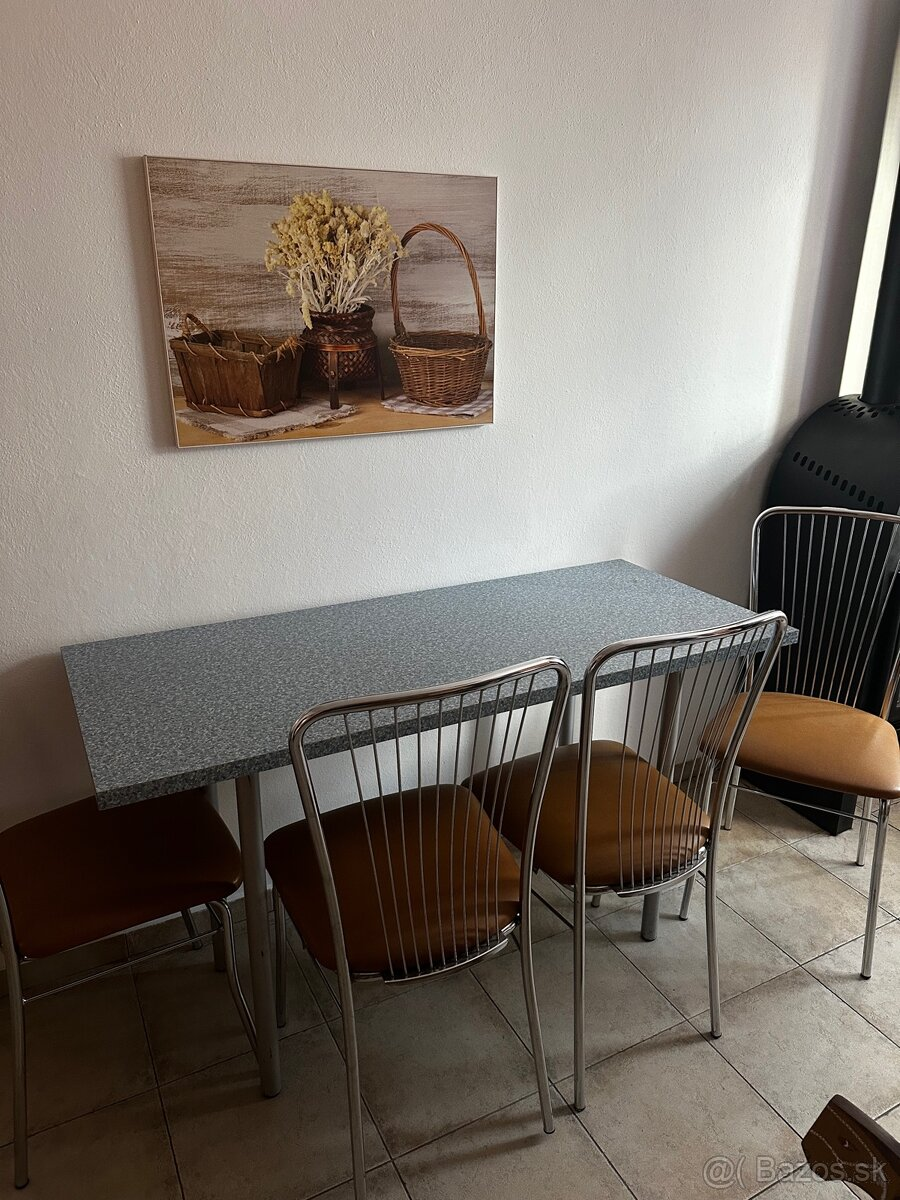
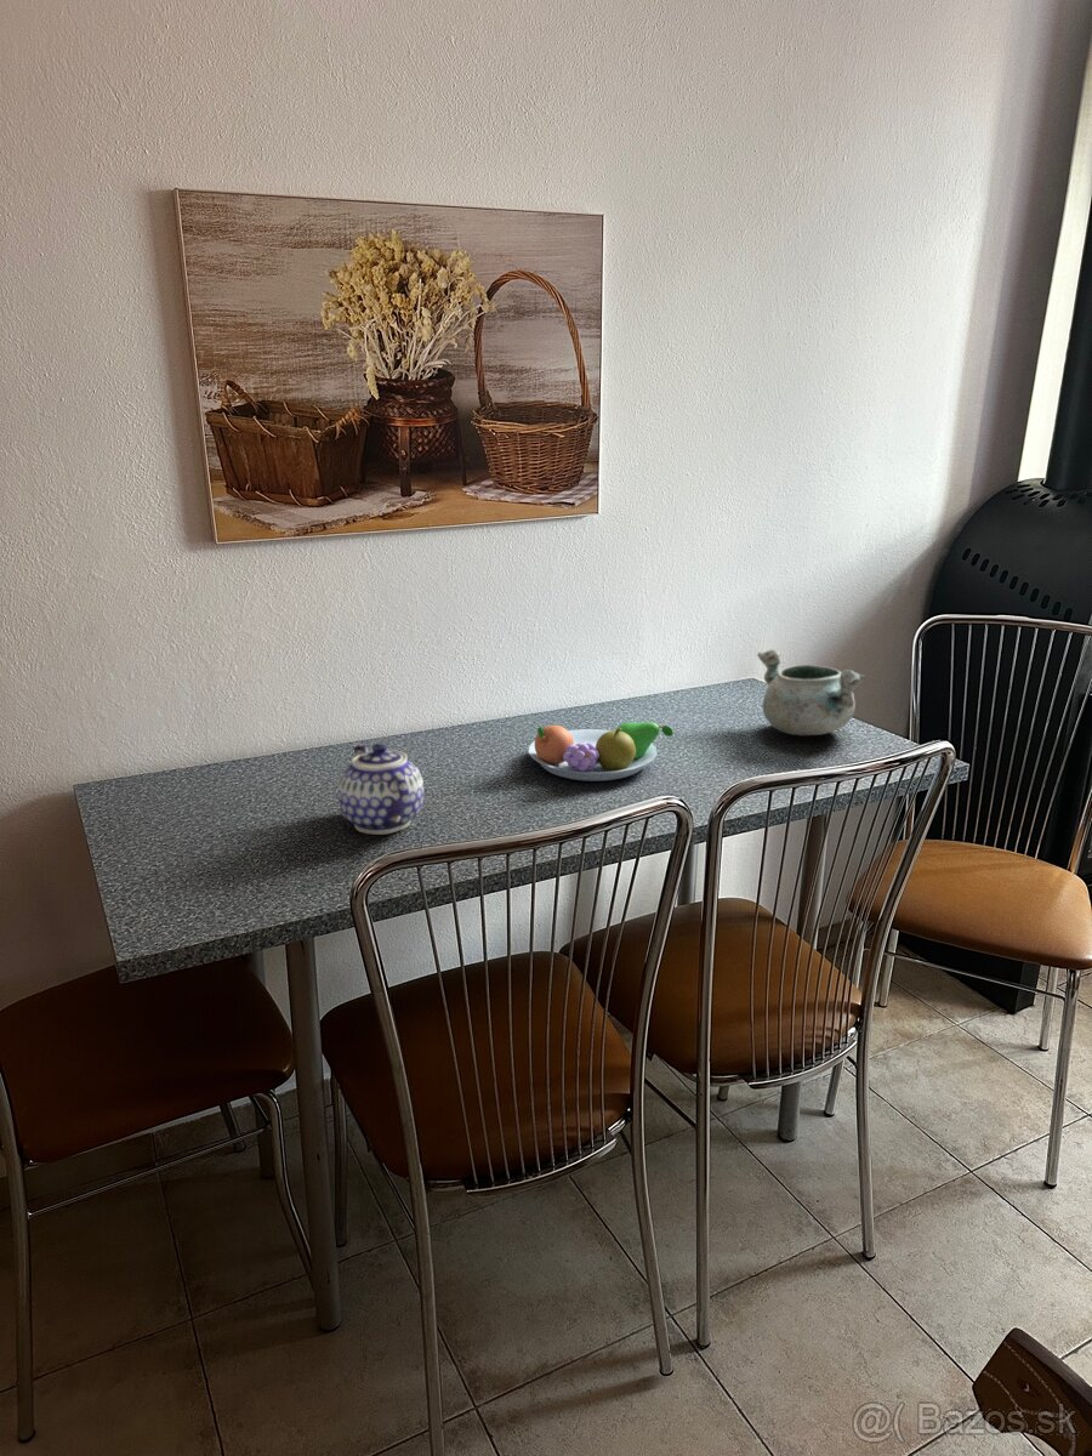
+ fruit bowl [527,721,673,783]
+ teapot [336,743,425,836]
+ decorative bowl [756,648,866,736]
